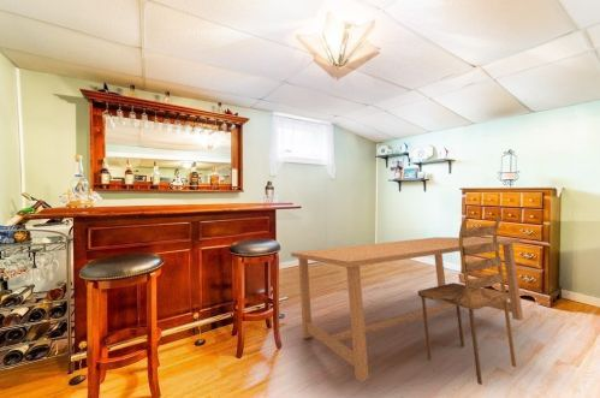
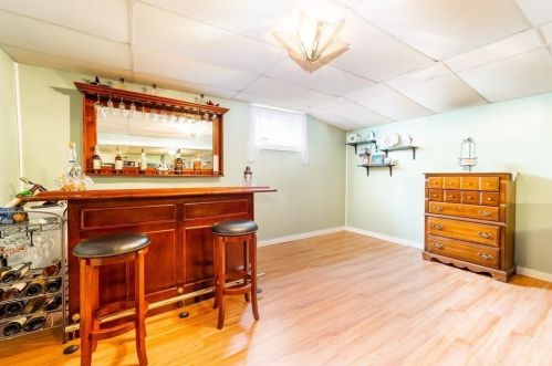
- kitchen table [290,215,524,386]
